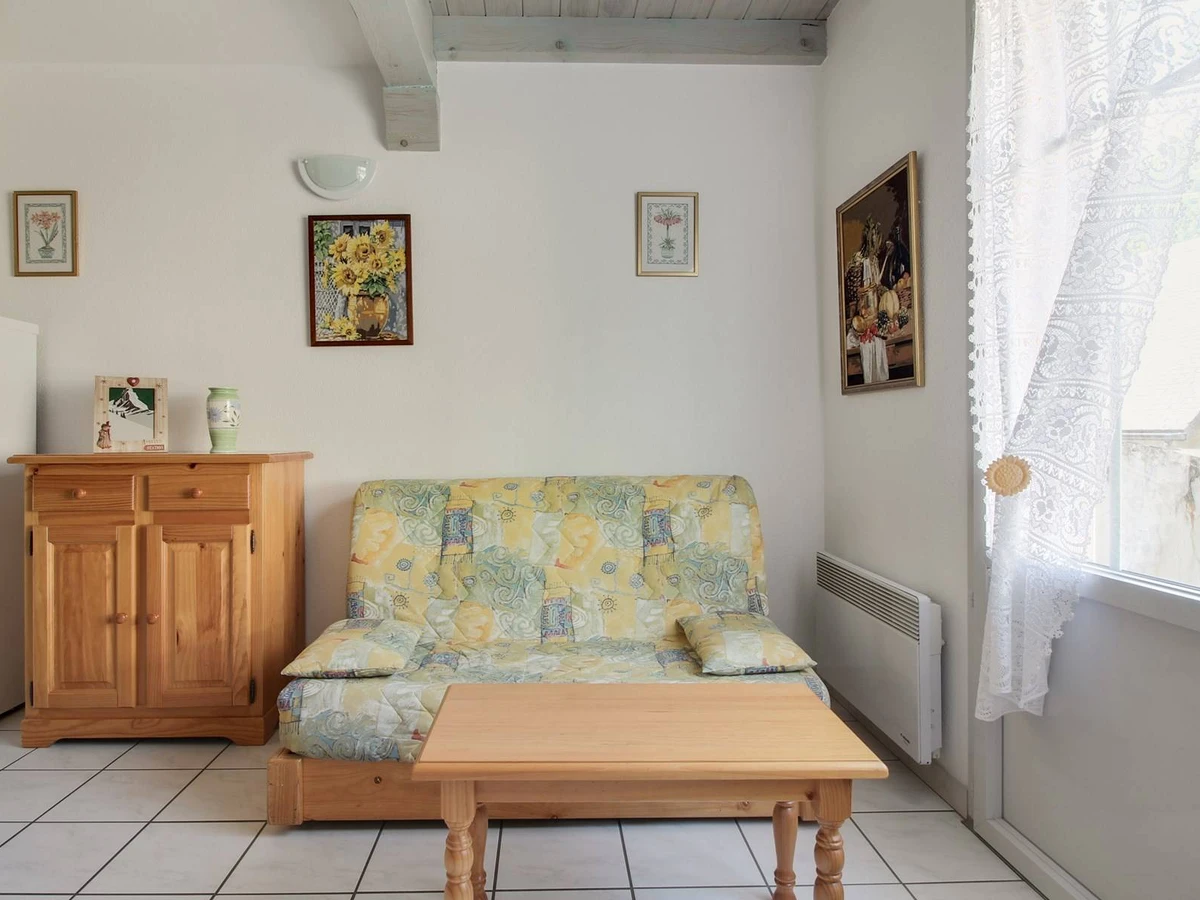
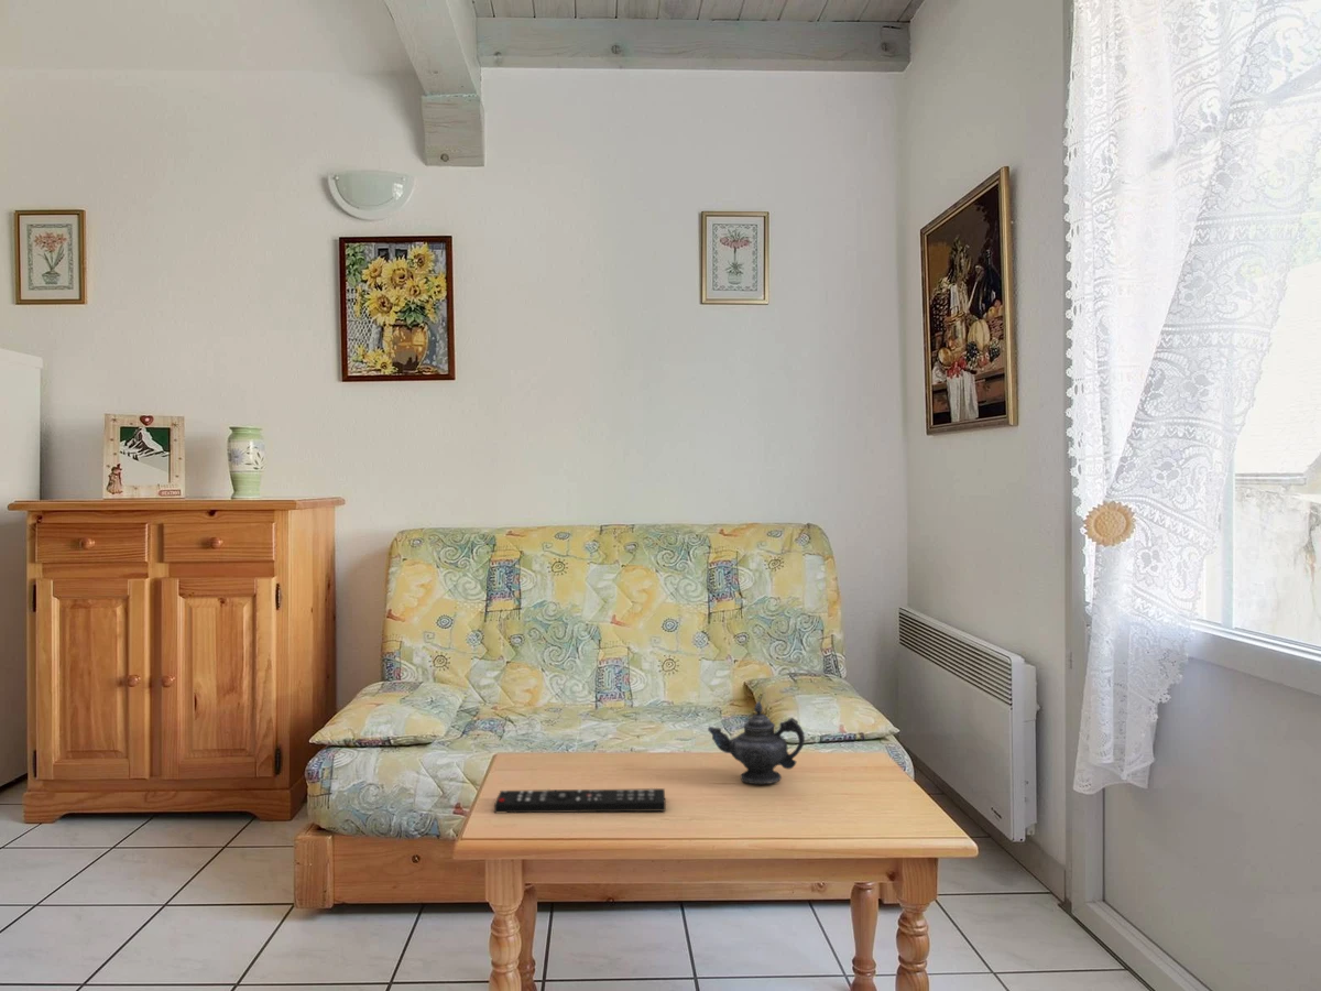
+ remote control [493,787,667,814]
+ teapot [707,700,806,785]
